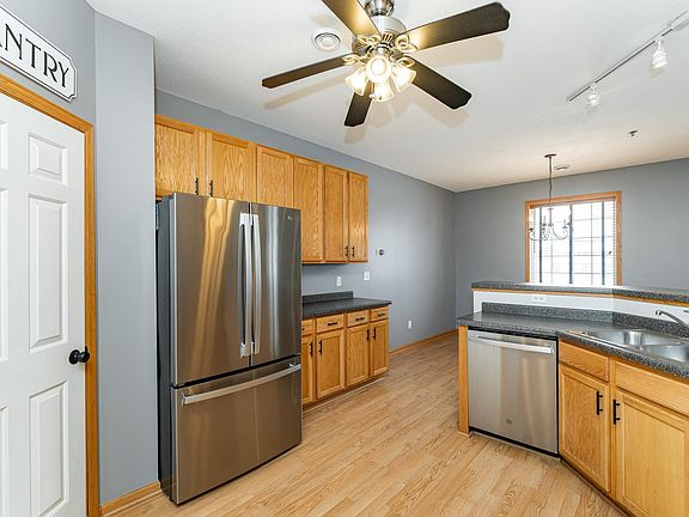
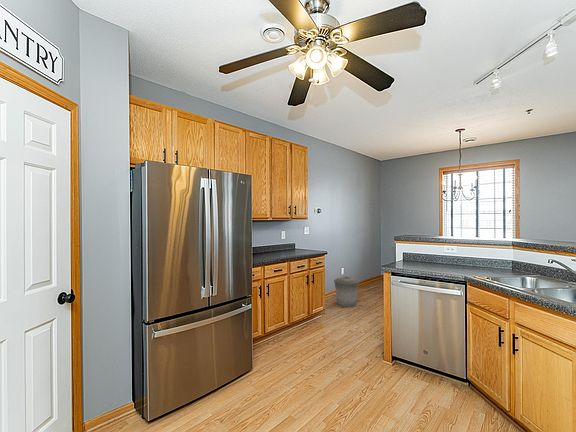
+ trash can [333,275,360,308]
